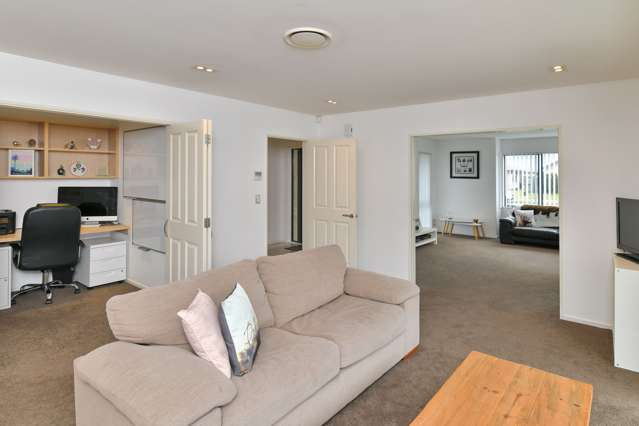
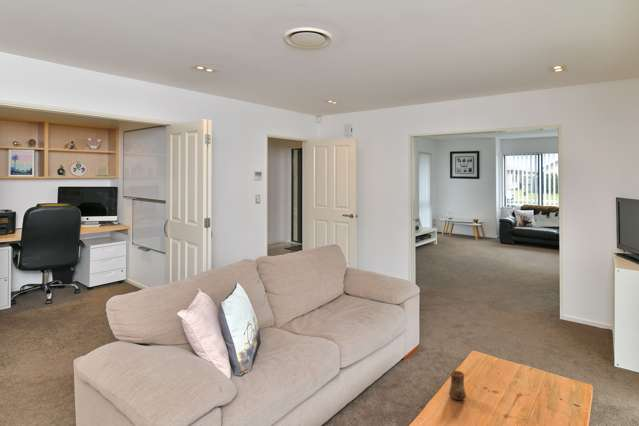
+ cup [448,370,467,401]
